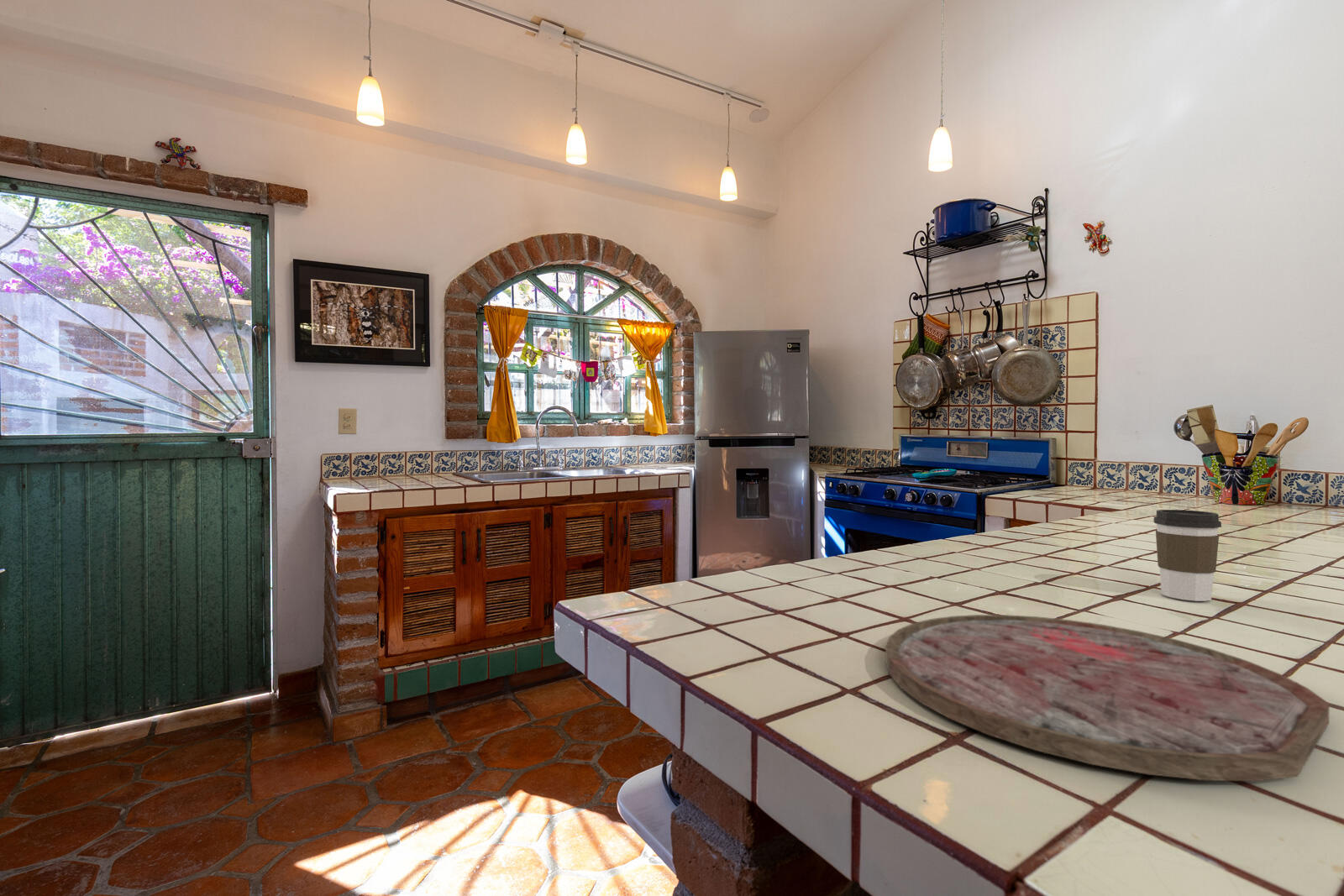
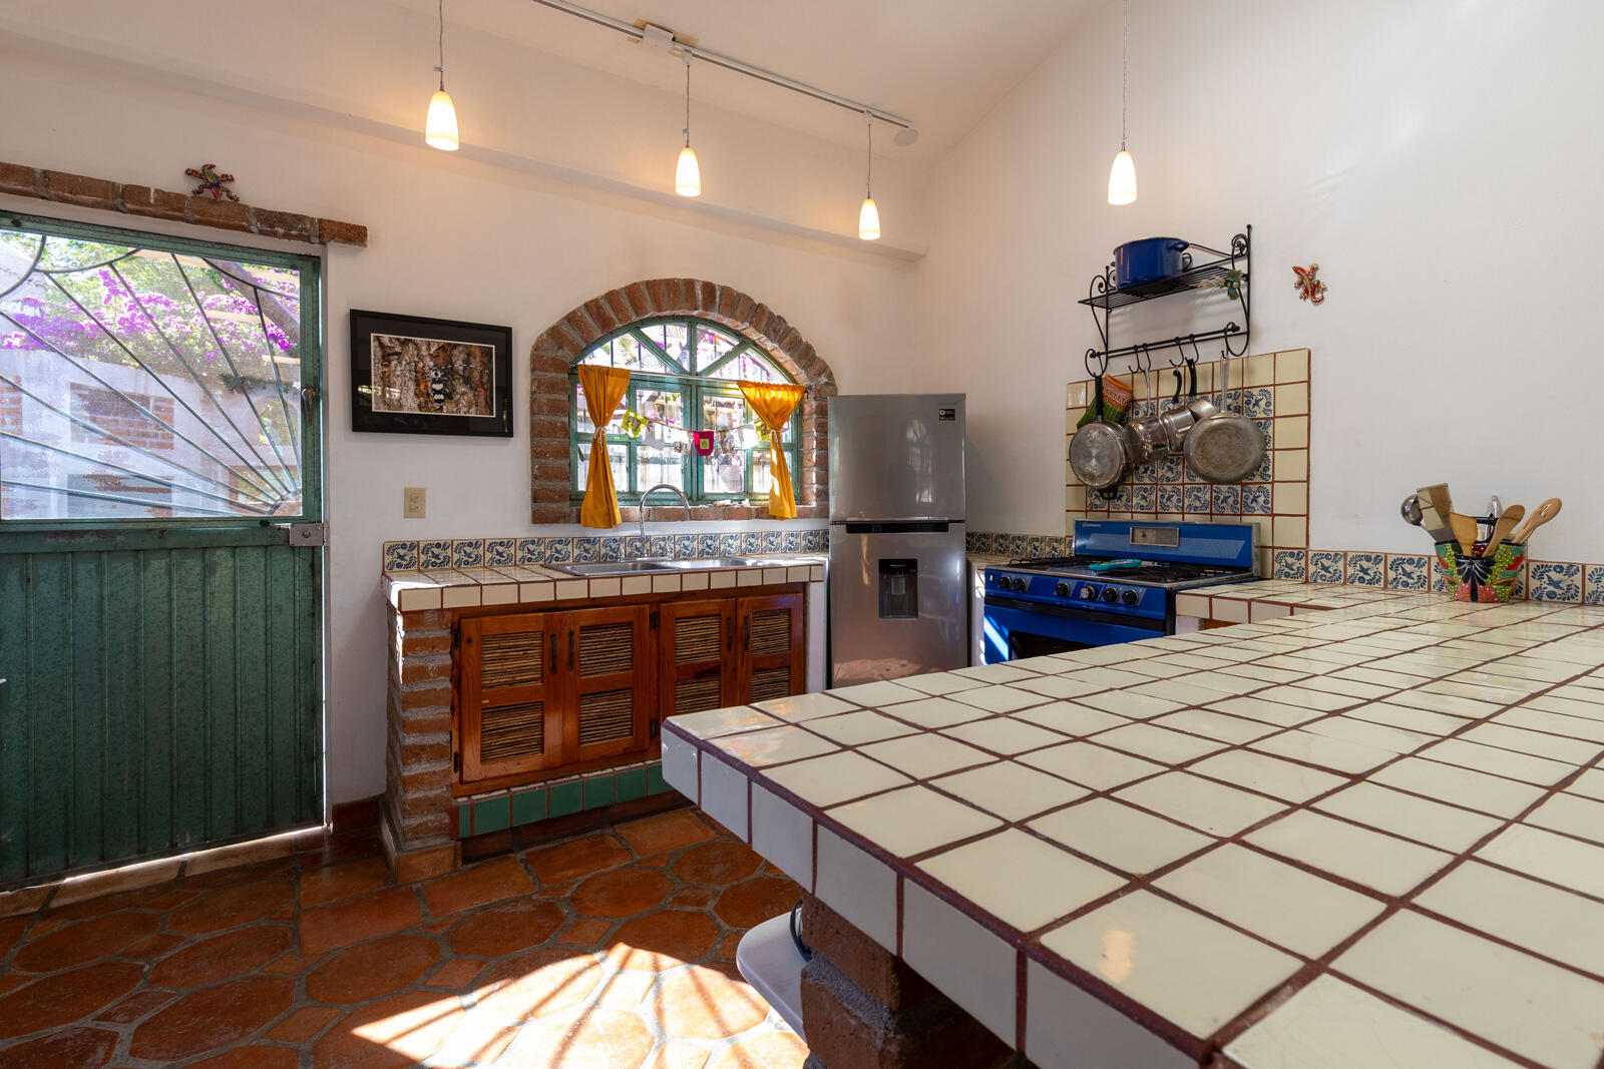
- cutting board [885,614,1331,782]
- coffee cup [1152,509,1222,602]
